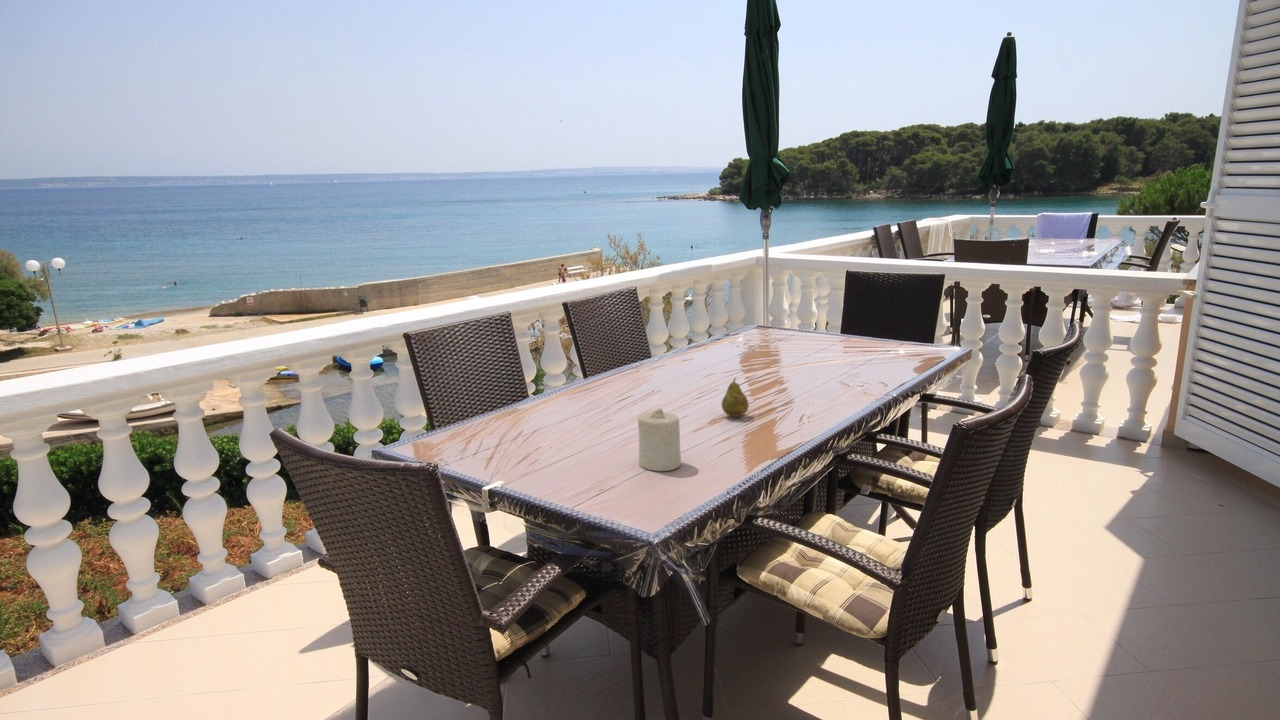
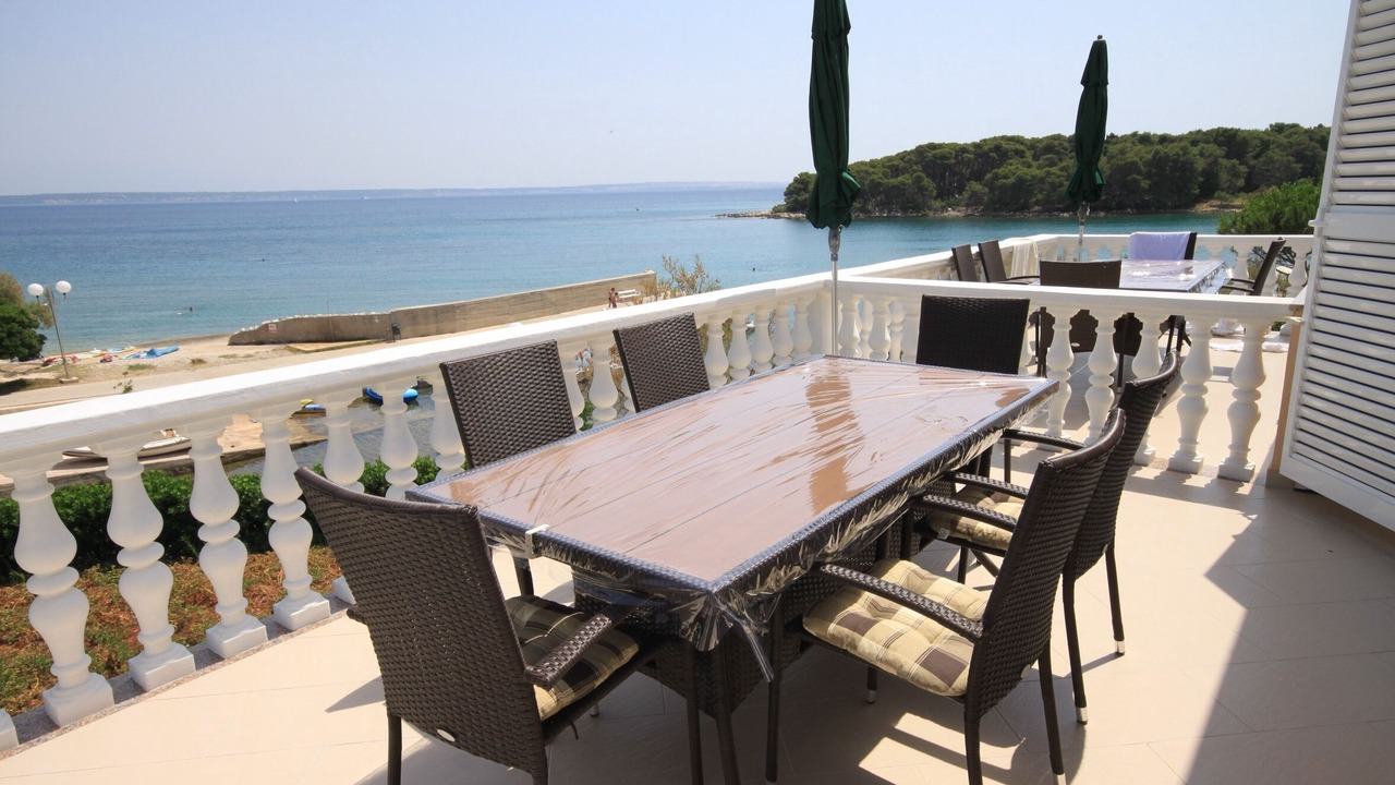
- candle [637,407,682,472]
- fruit [720,377,750,418]
